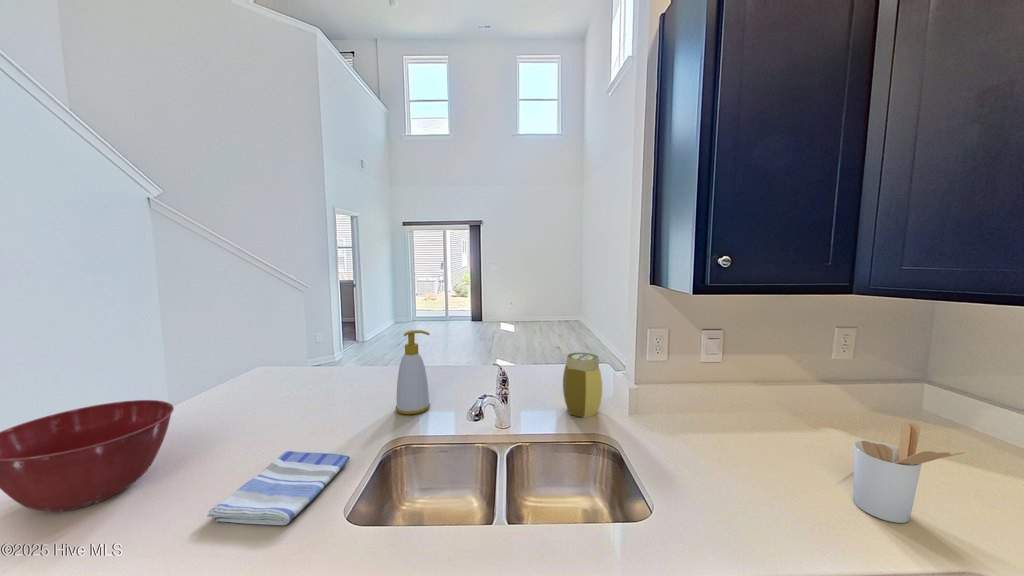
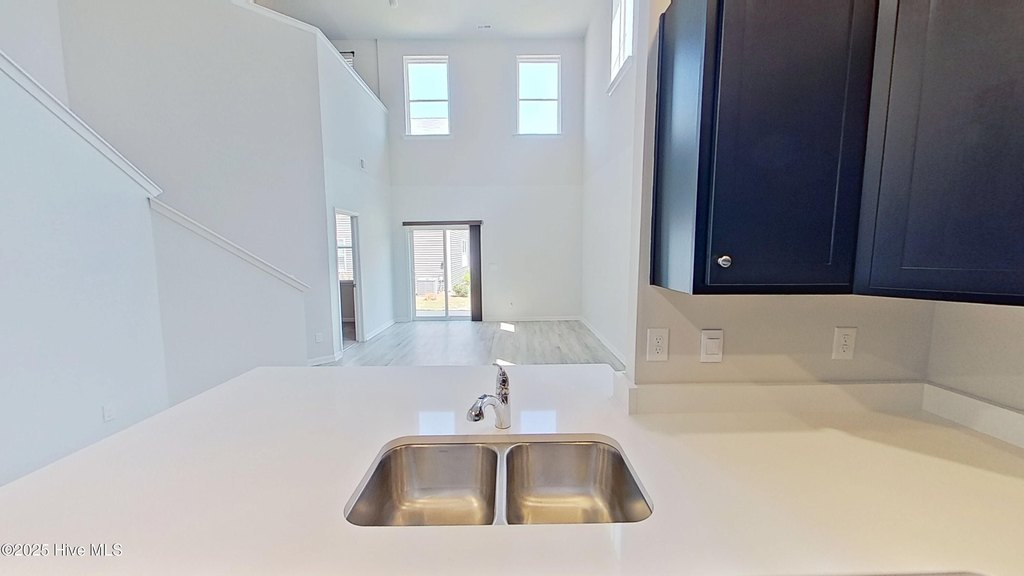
- mixing bowl [0,399,175,512]
- dish towel [206,450,351,526]
- utensil holder [853,421,966,524]
- jar [562,351,603,419]
- soap bottle [395,329,431,415]
